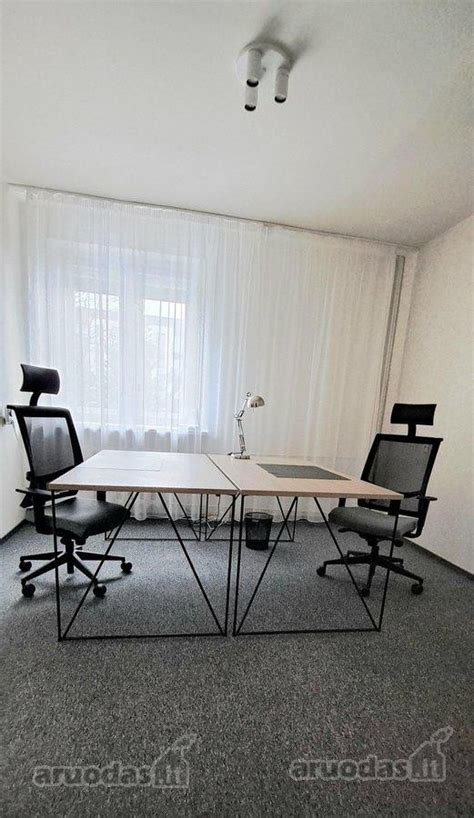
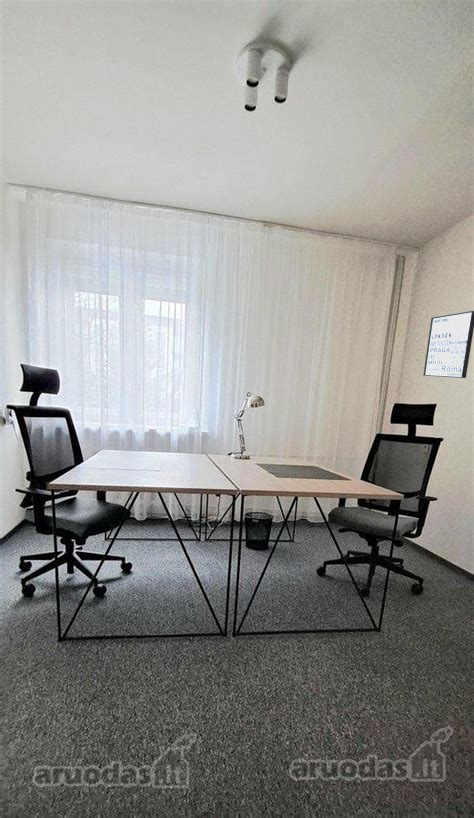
+ wall art [422,310,474,379]
